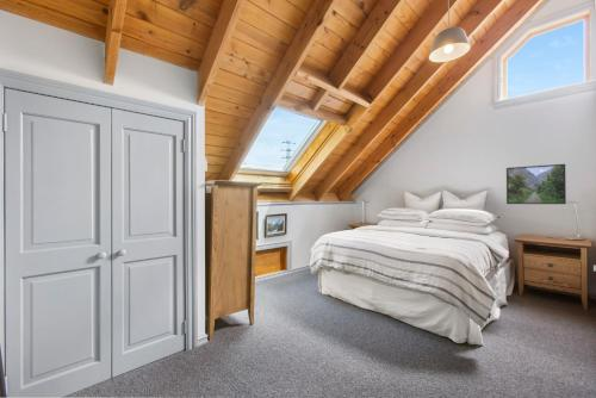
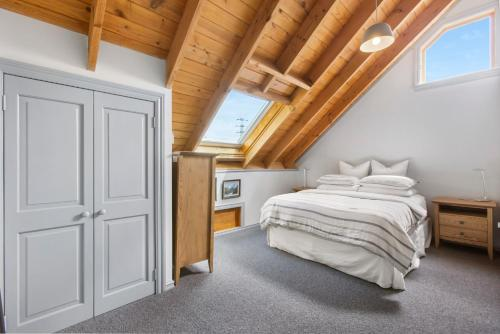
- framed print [505,163,567,205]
